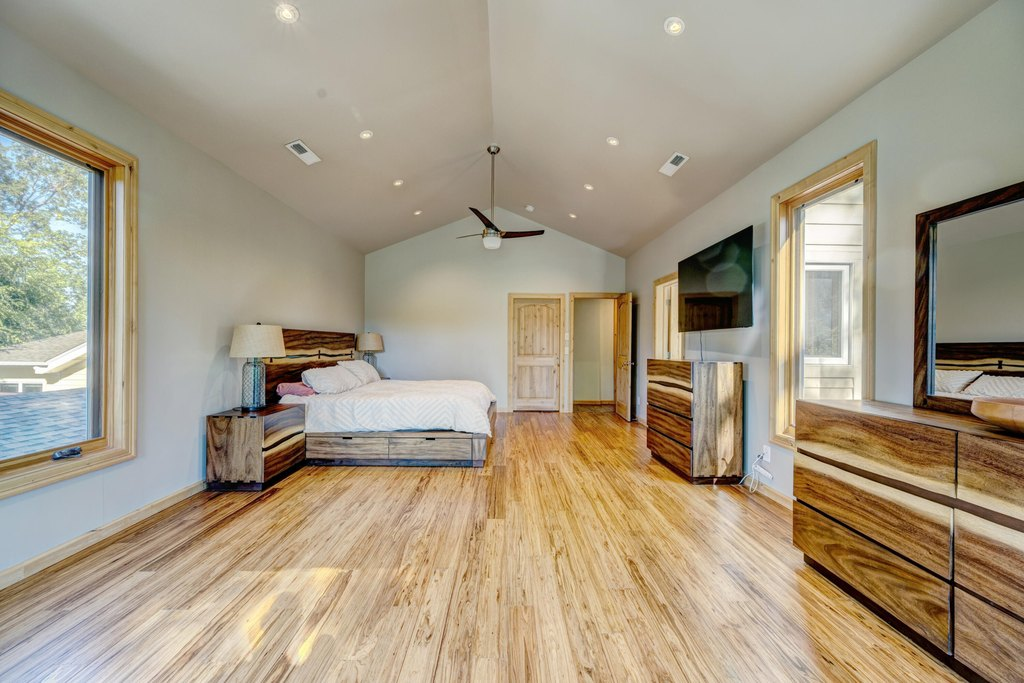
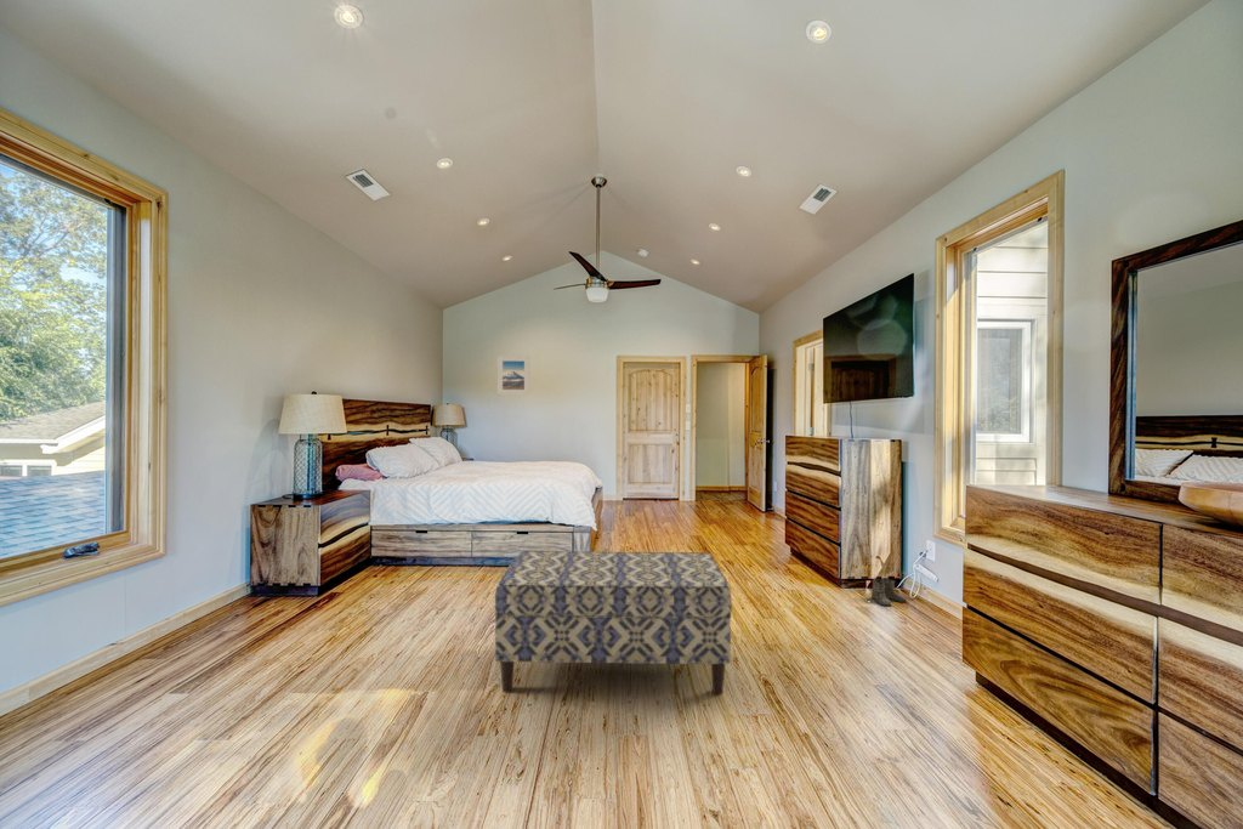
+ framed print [496,354,530,396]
+ boots [870,577,908,608]
+ bench [494,550,733,695]
